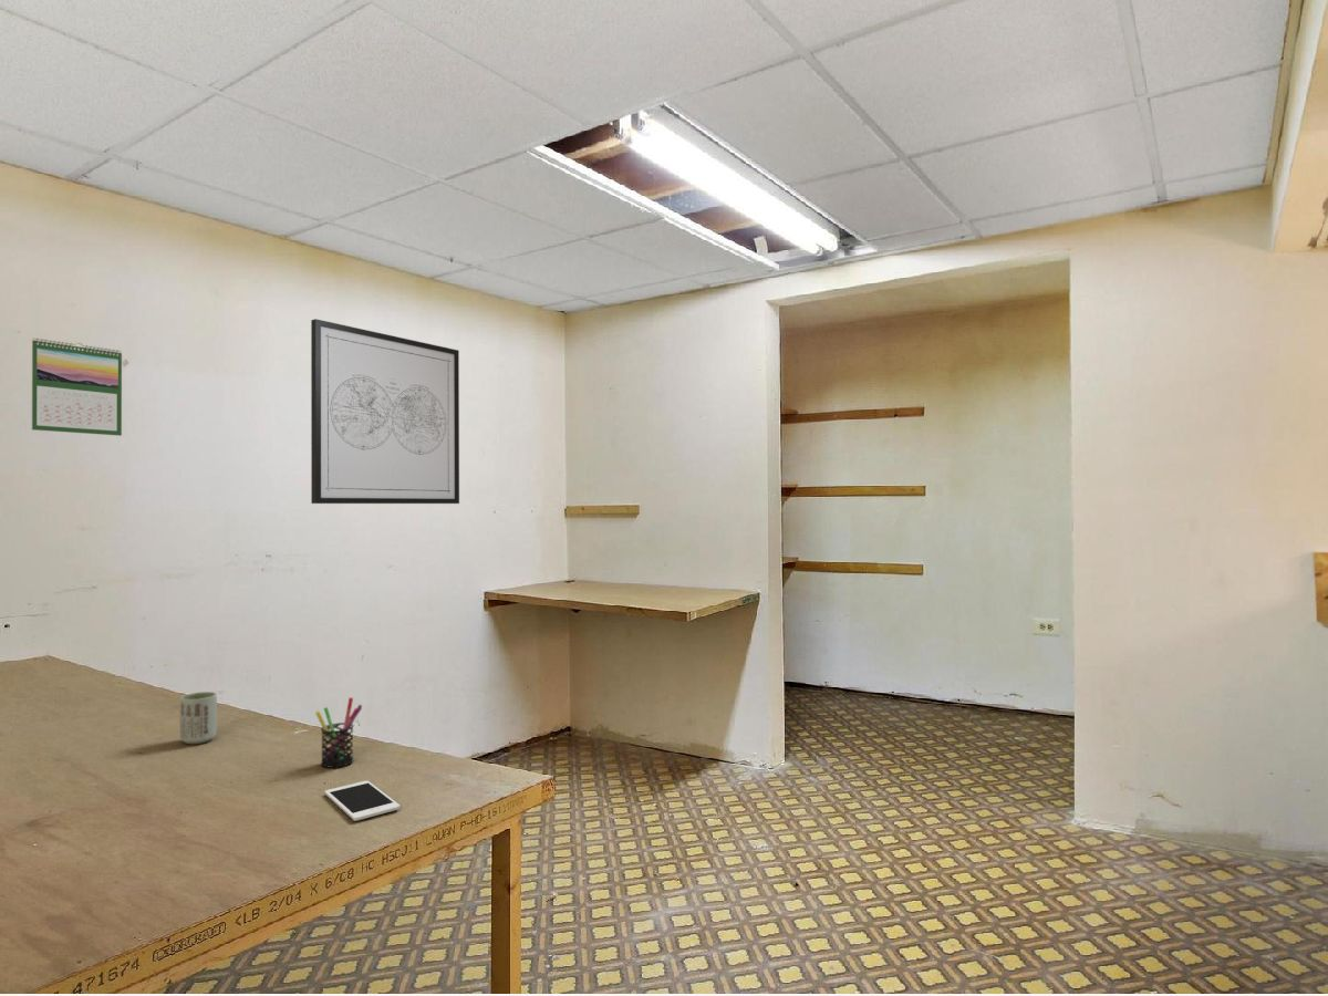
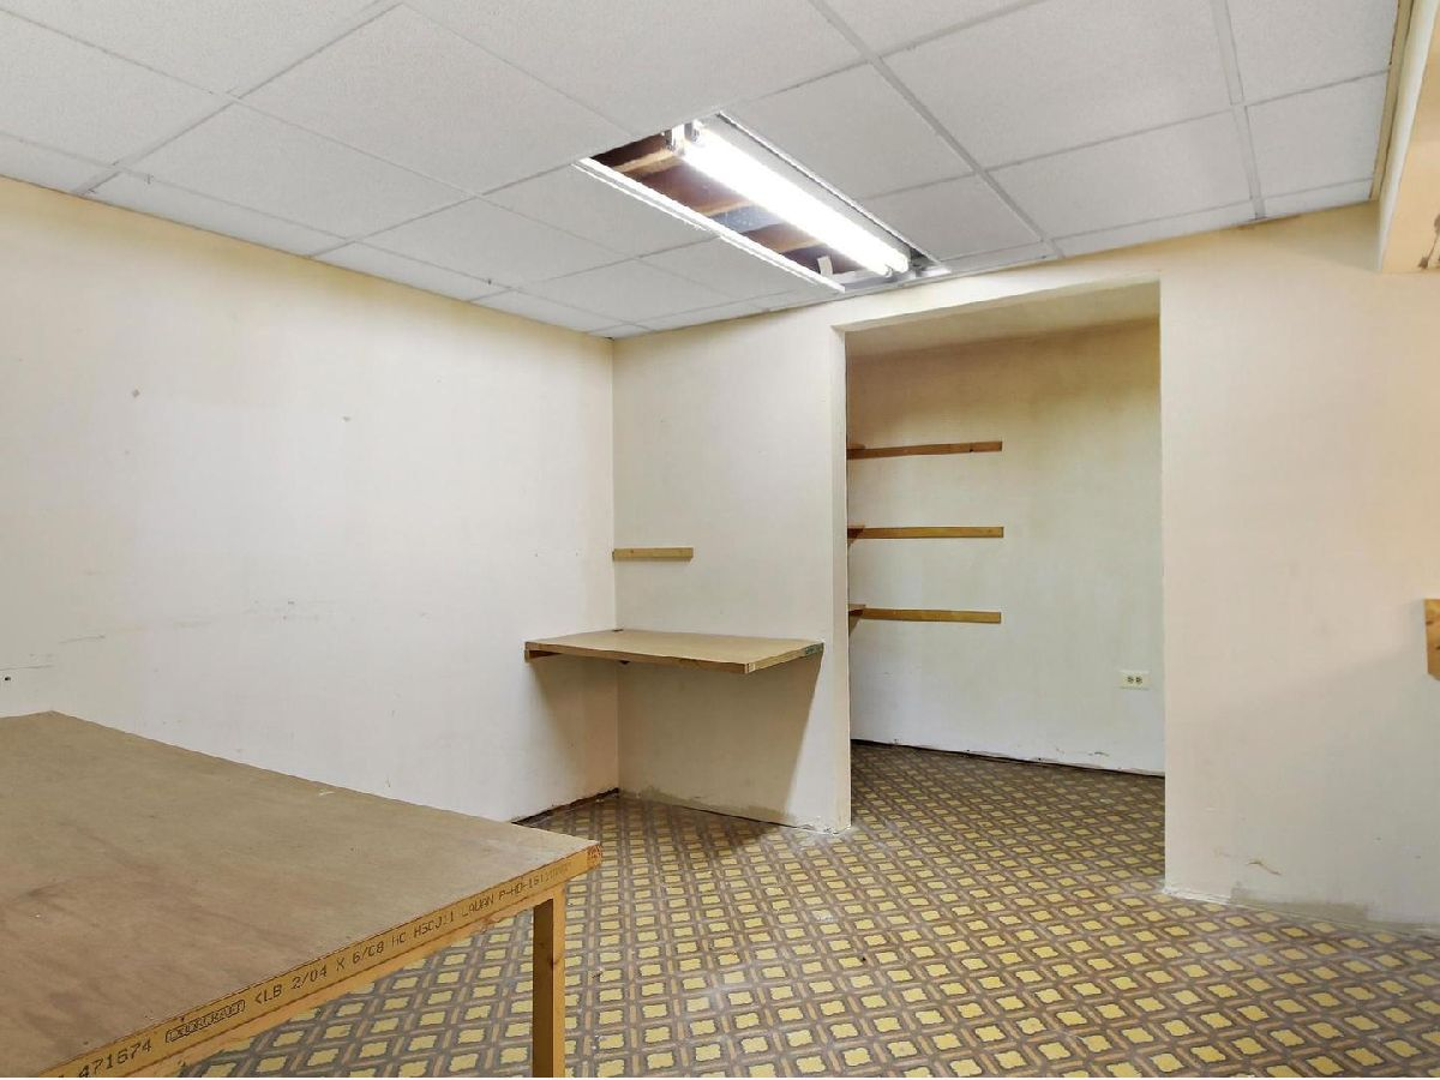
- wall art [310,318,460,505]
- cell phone [323,780,401,822]
- calendar [31,338,123,437]
- pen holder [314,696,363,769]
- cup [179,691,218,745]
